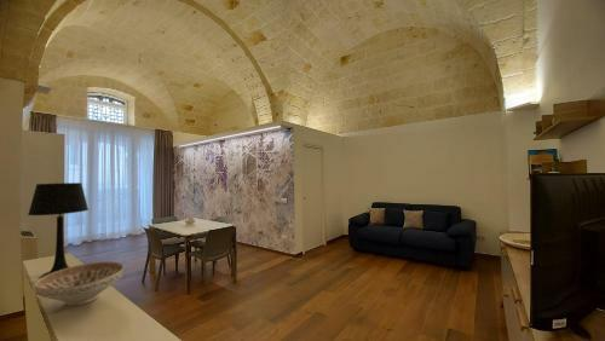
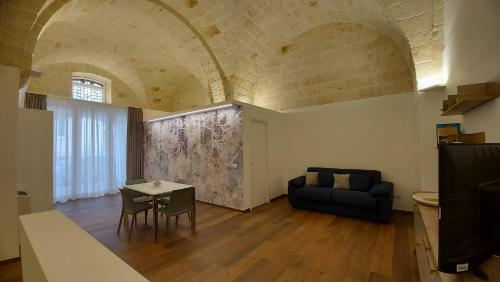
- table lamp [27,181,90,278]
- decorative bowl [34,261,125,307]
